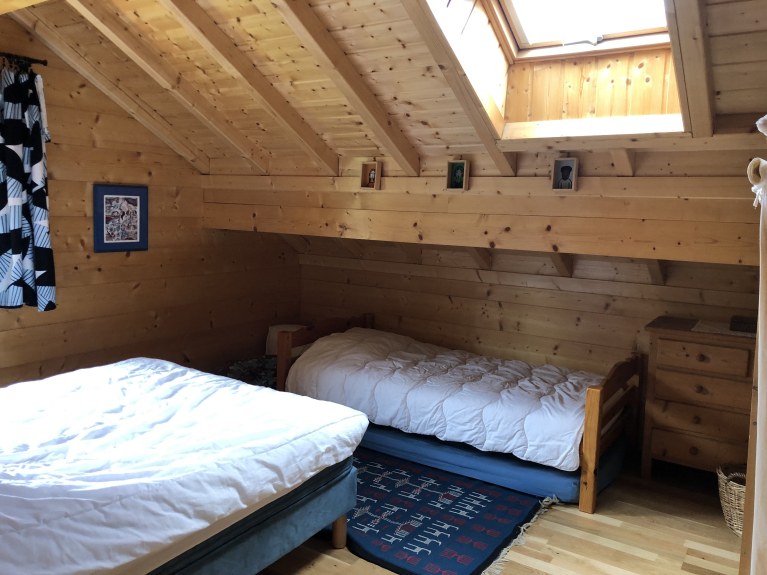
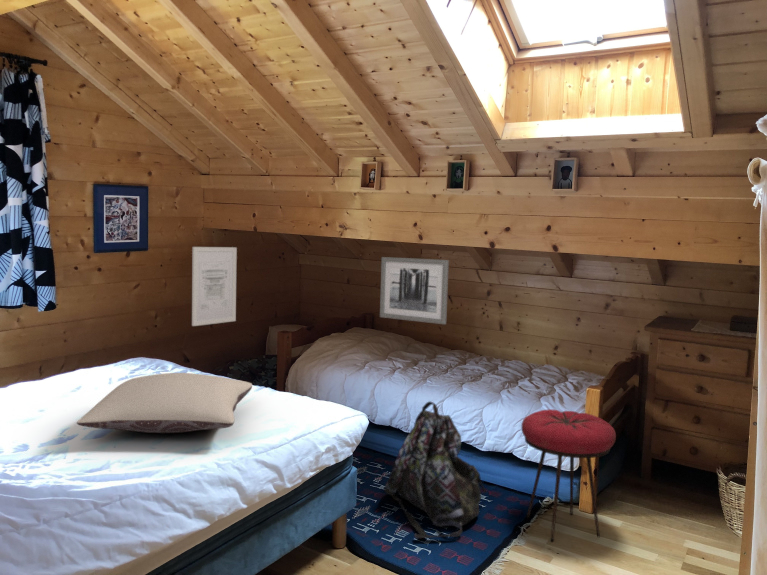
+ stool [520,408,617,543]
+ pillow [76,372,253,434]
+ wall art [379,256,450,325]
+ backpack [383,400,487,540]
+ wall art [191,246,238,327]
